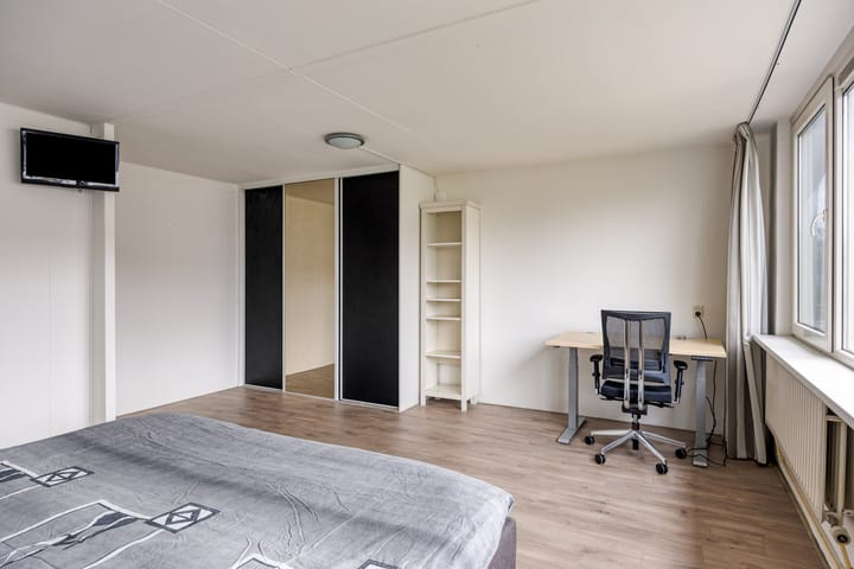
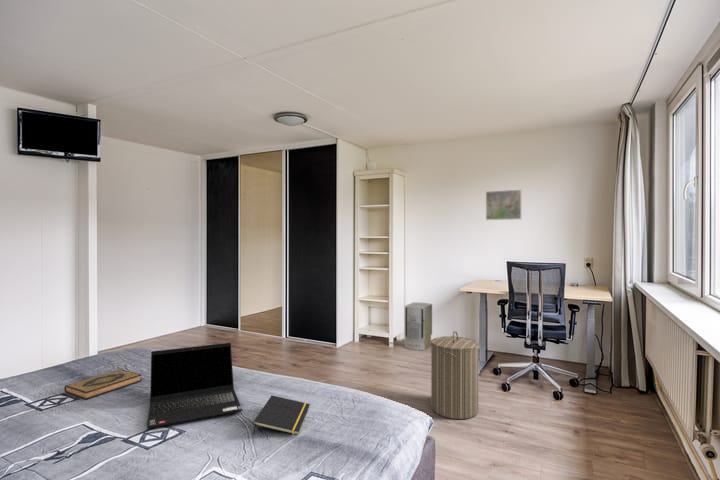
+ laptop computer [146,342,243,430]
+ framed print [485,189,522,221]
+ laundry hamper [430,330,480,420]
+ air purifier [404,302,433,351]
+ hardback book [64,368,143,400]
+ notepad [252,395,311,436]
